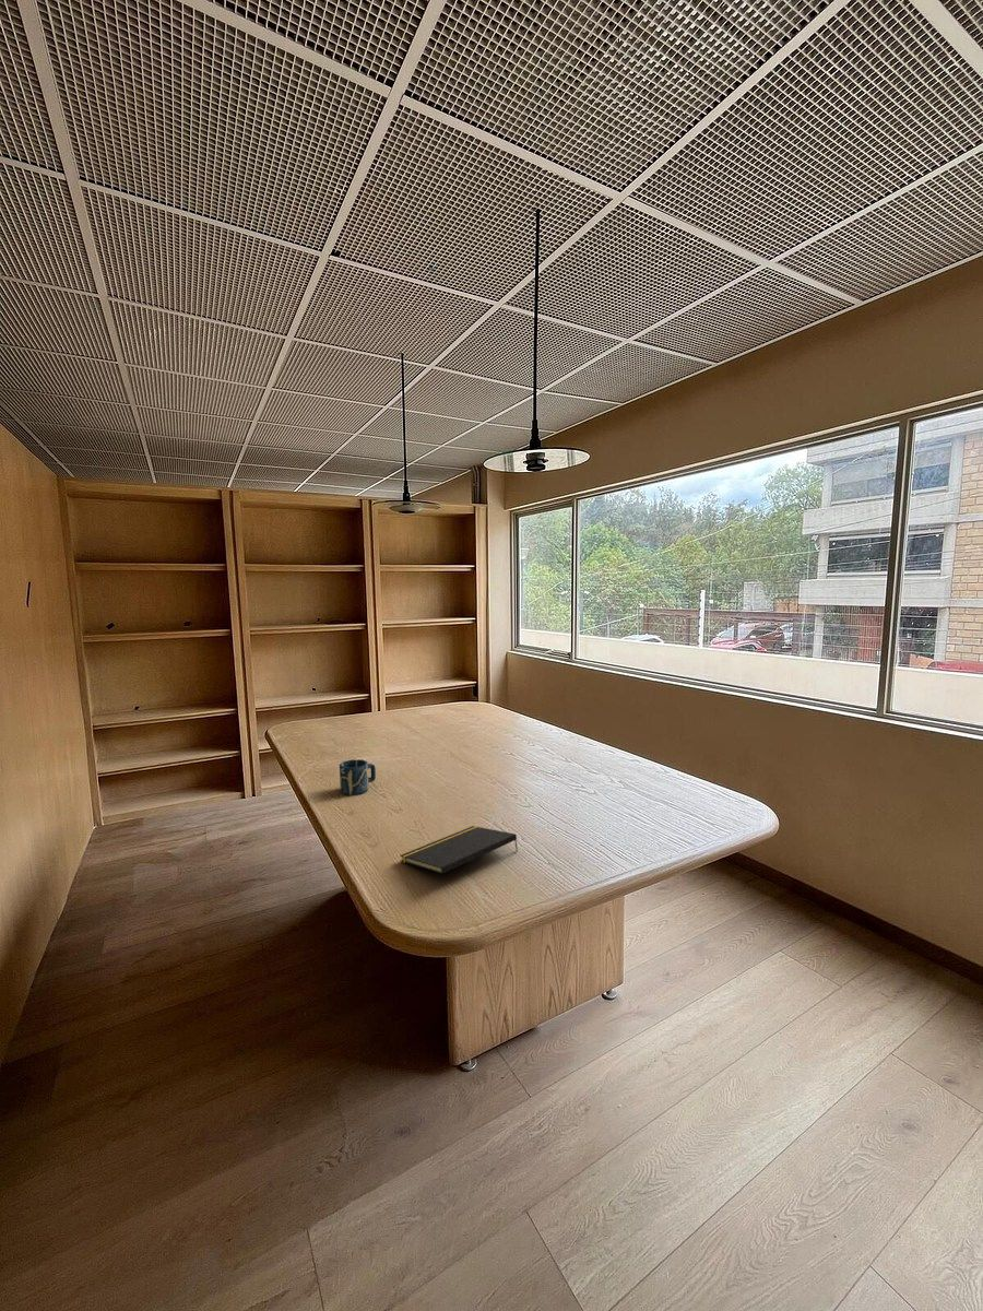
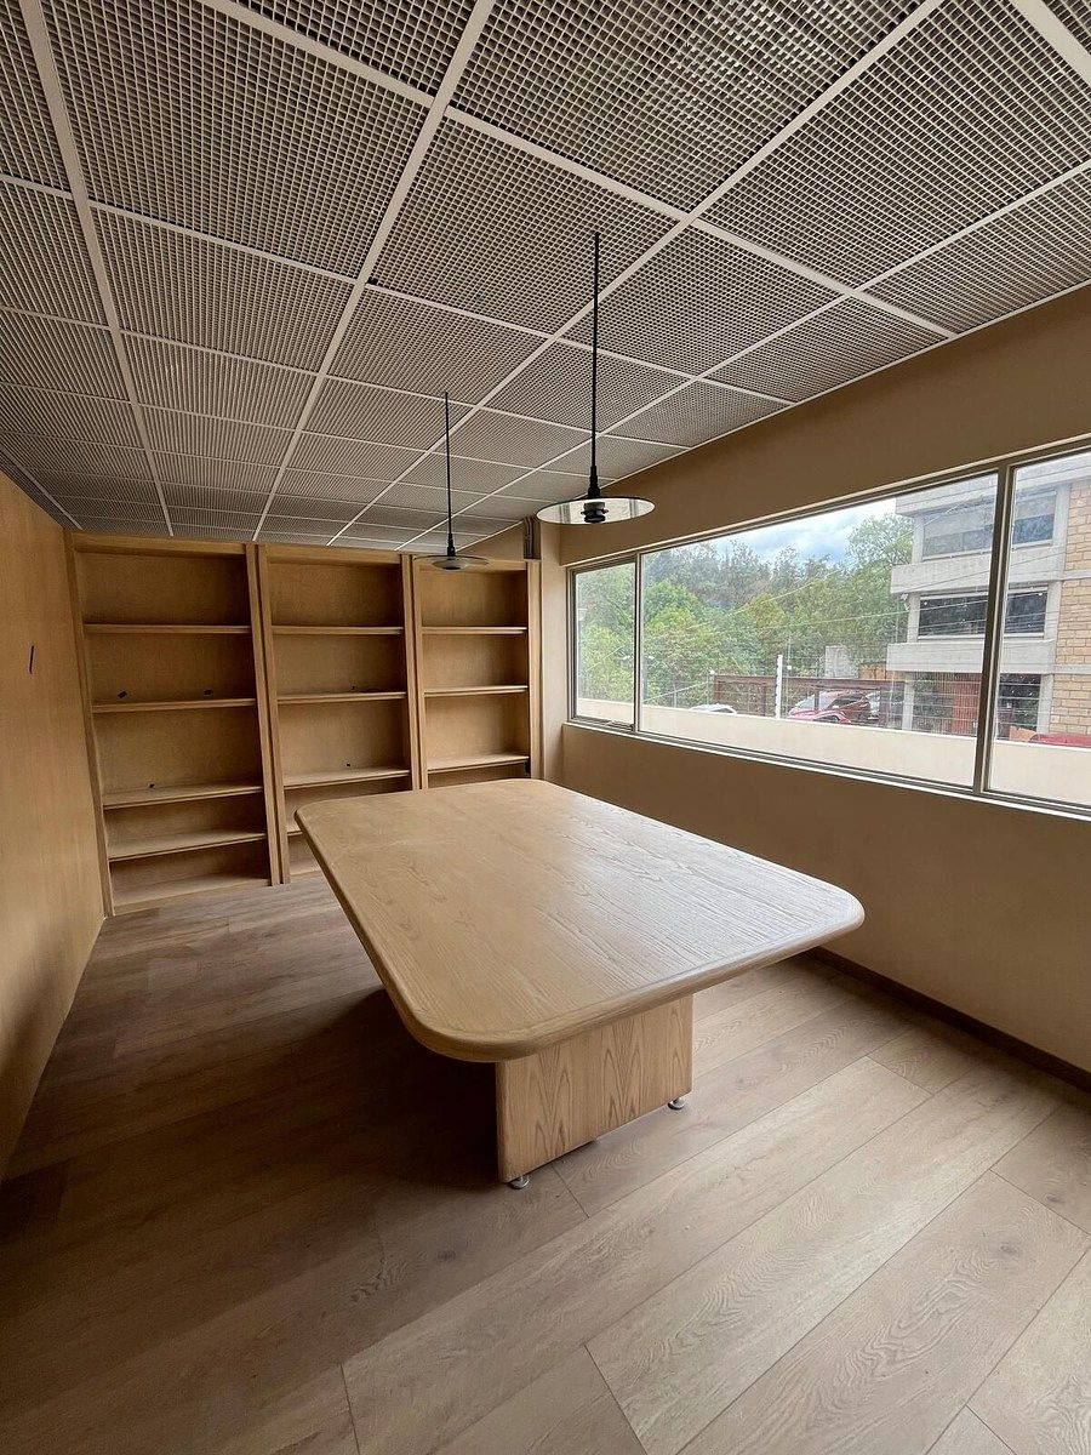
- cup [339,758,377,796]
- notepad [399,825,519,875]
